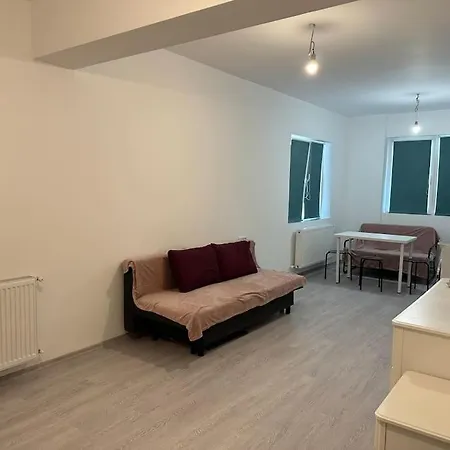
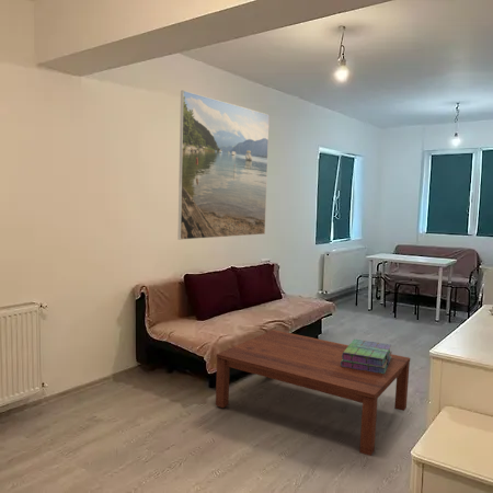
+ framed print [176,90,271,241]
+ coffee table [215,329,411,457]
+ stack of books [341,339,393,374]
